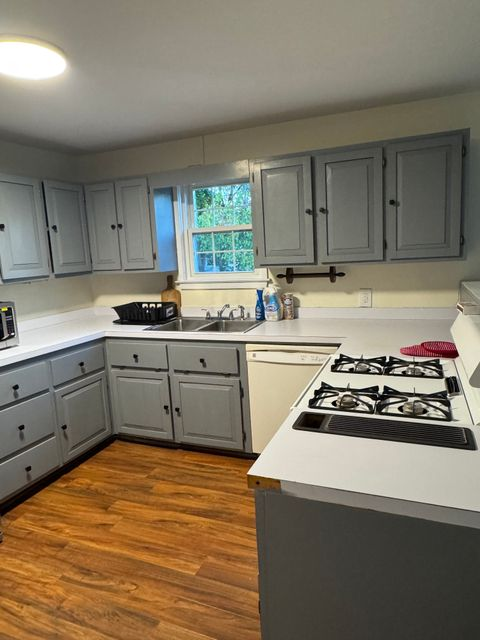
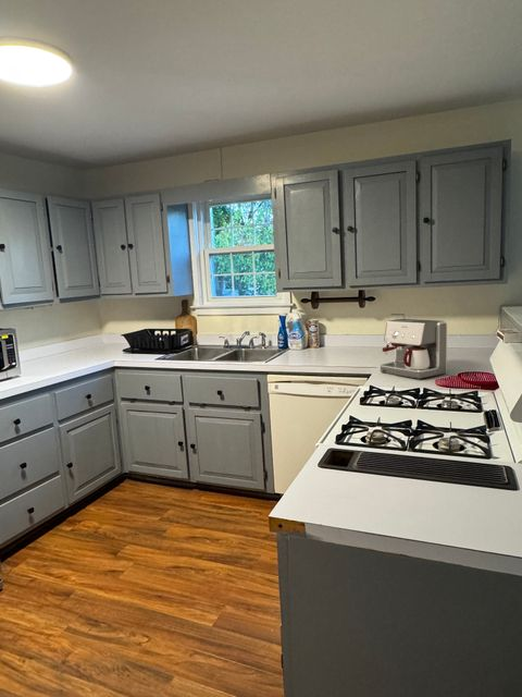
+ coffee maker [380,318,448,380]
